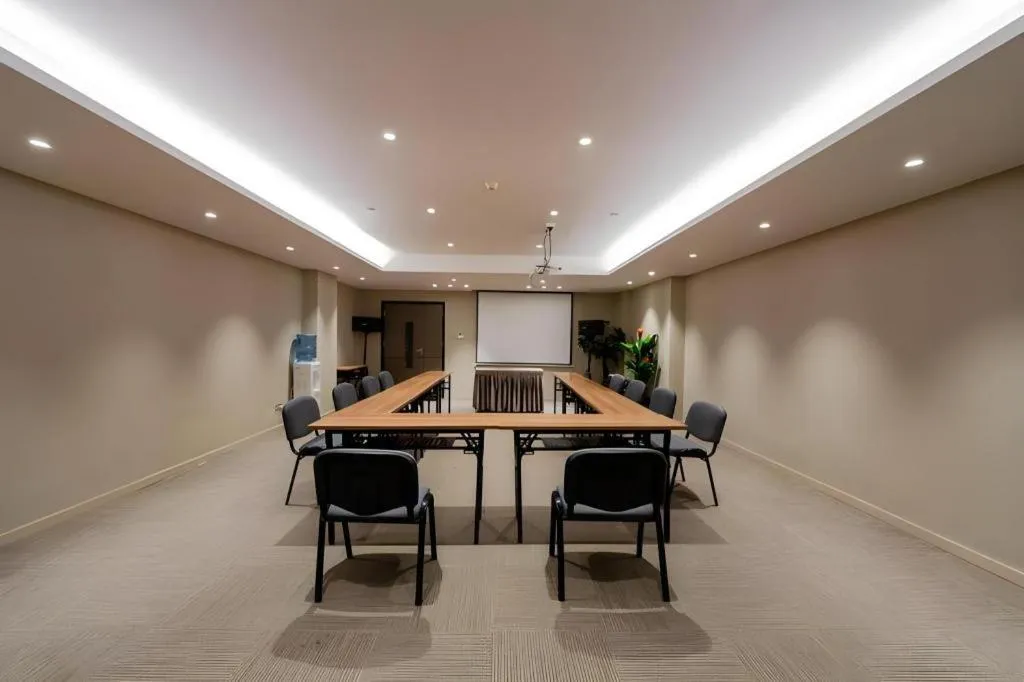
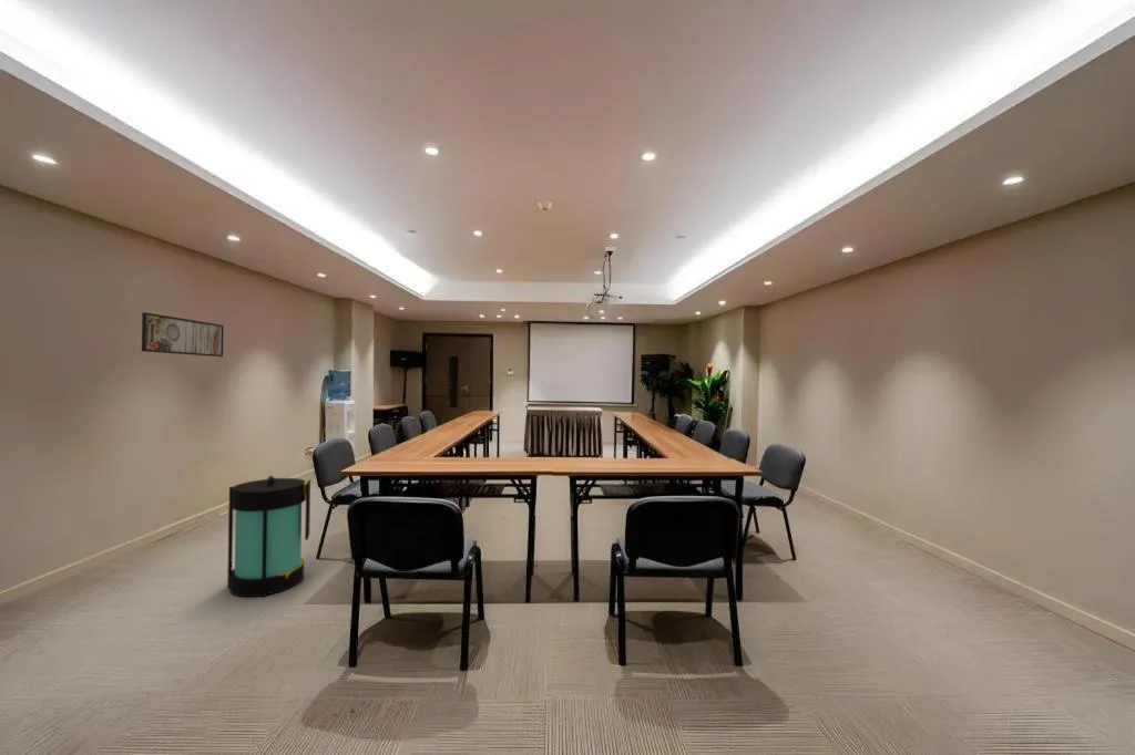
+ lantern [226,475,311,598]
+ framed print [141,311,225,358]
